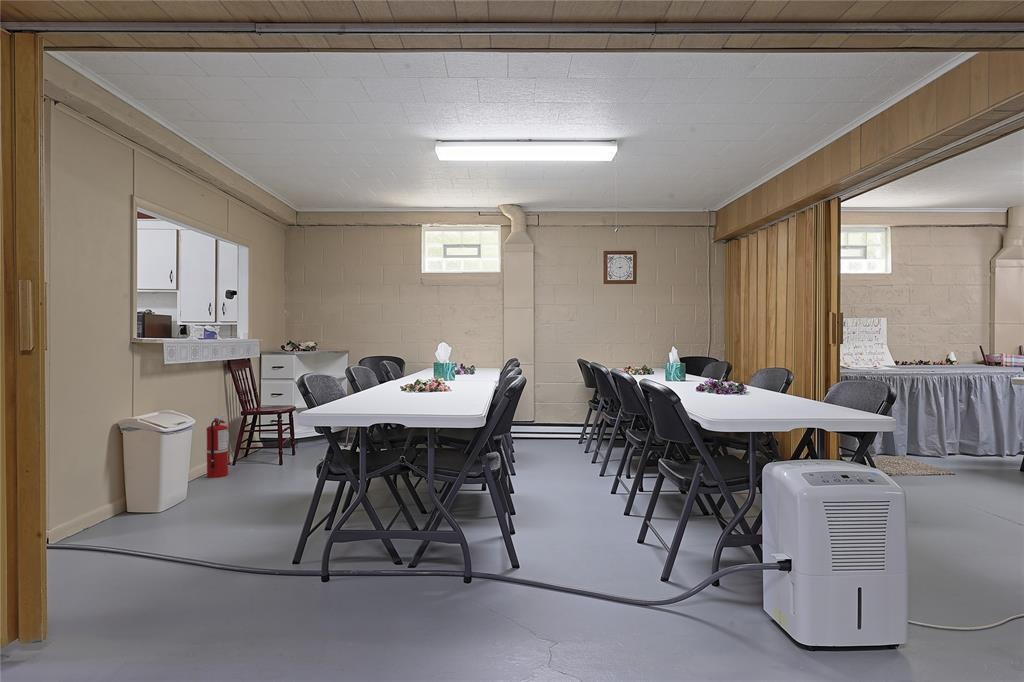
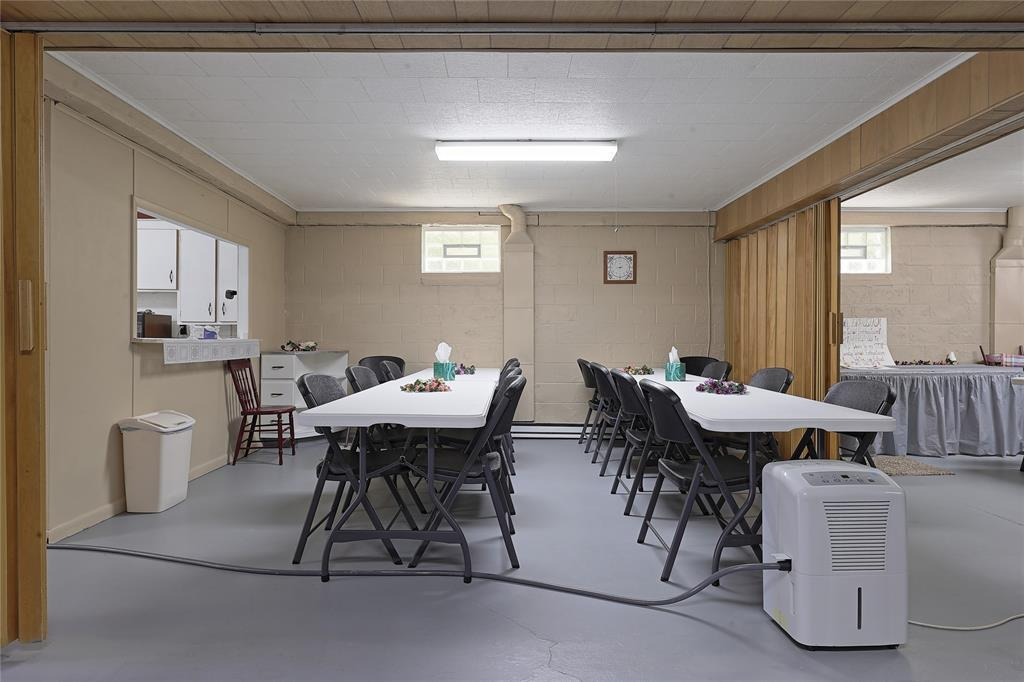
- fire extinguisher [205,413,229,479]
